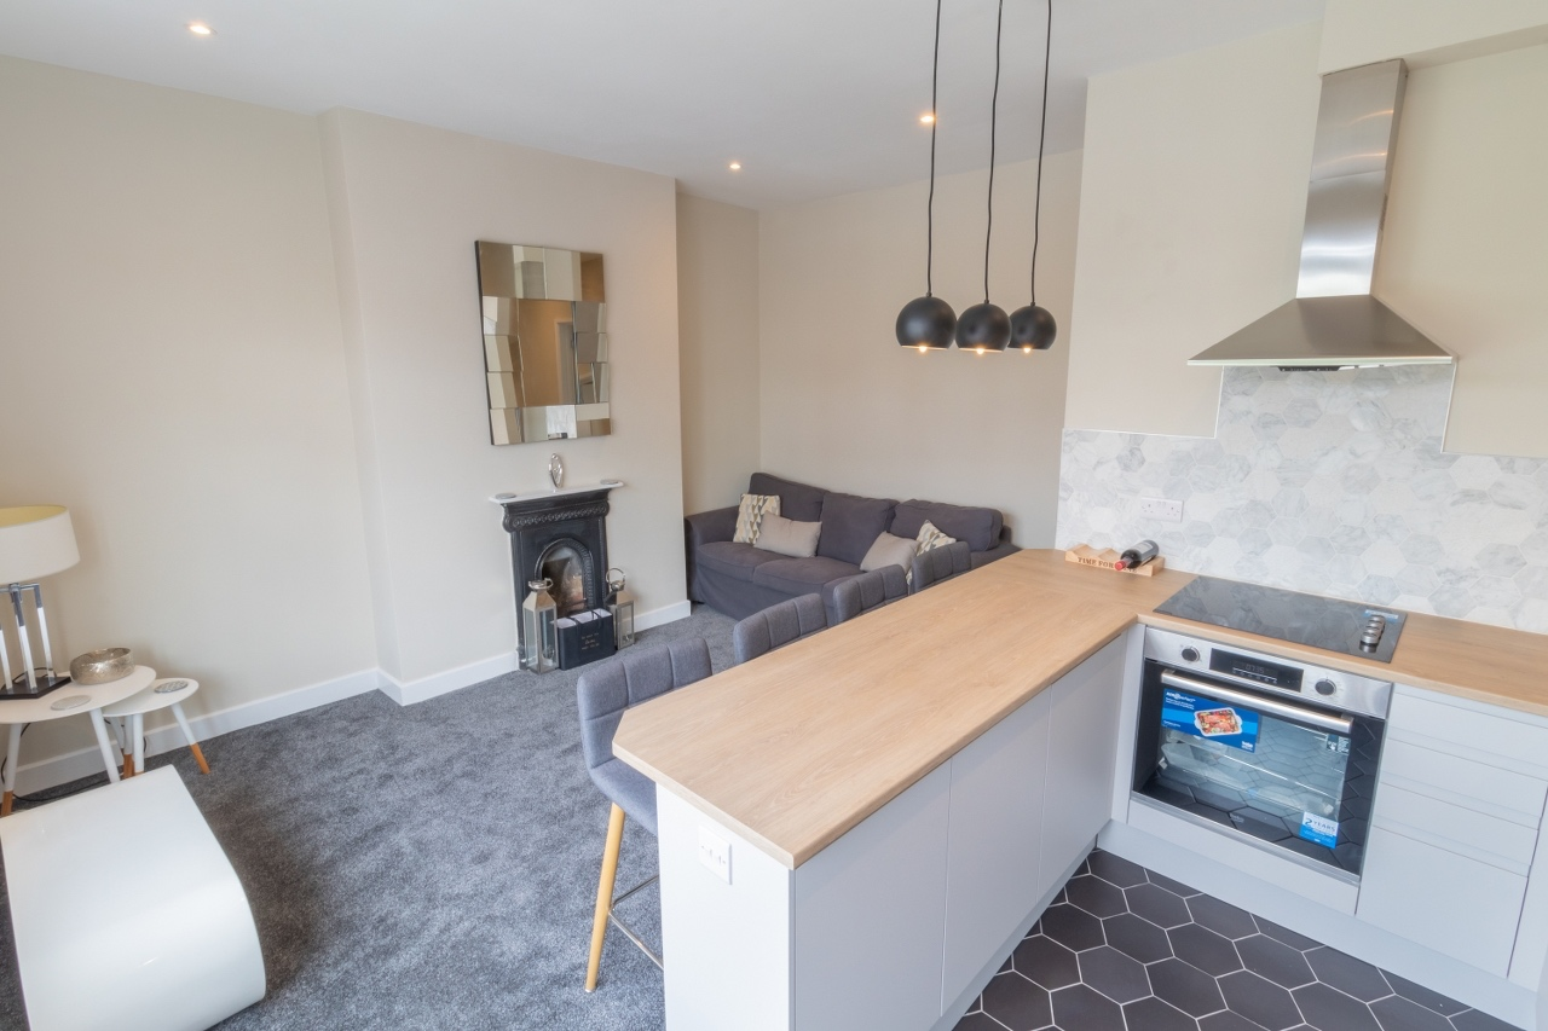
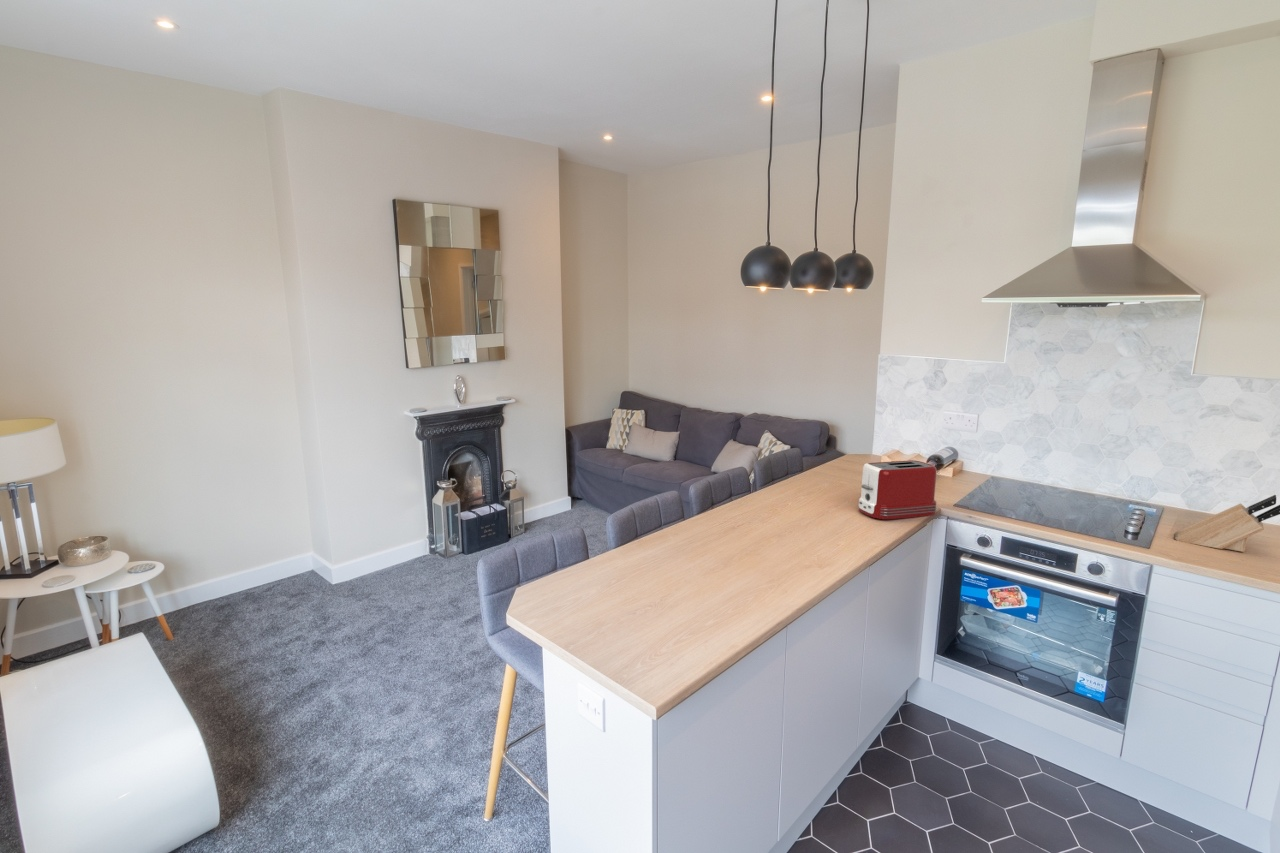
+ toaster [857,459,938,520]
+ knife block [1174,494,1280,553]
